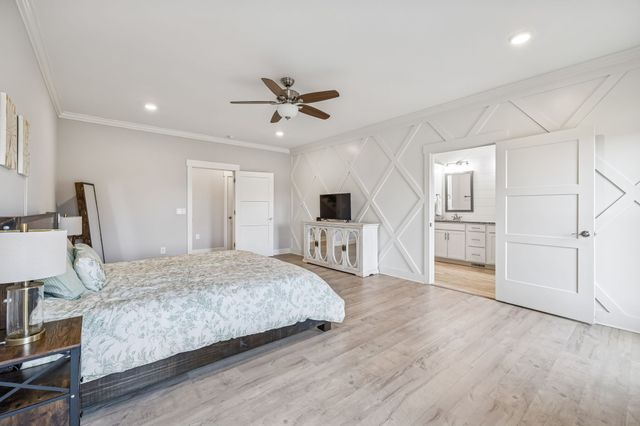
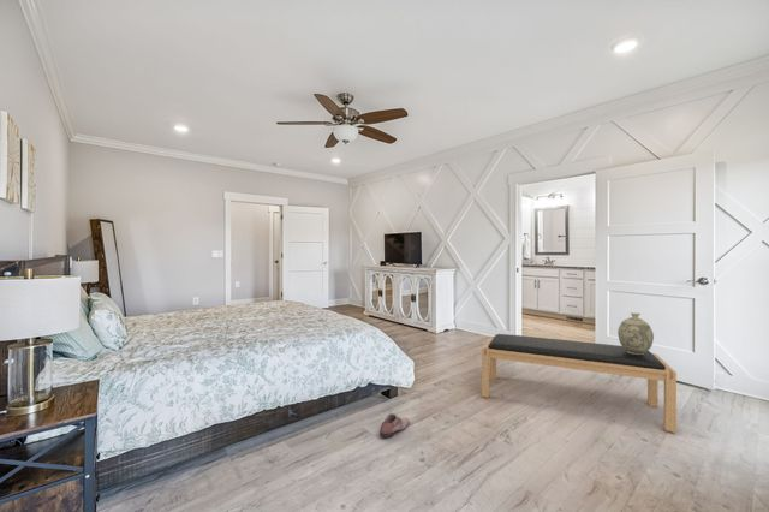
+ bench [481,333,678,434]
+ decorative vase [616,311,655,355]
+ shoe [378,412,410,439]
